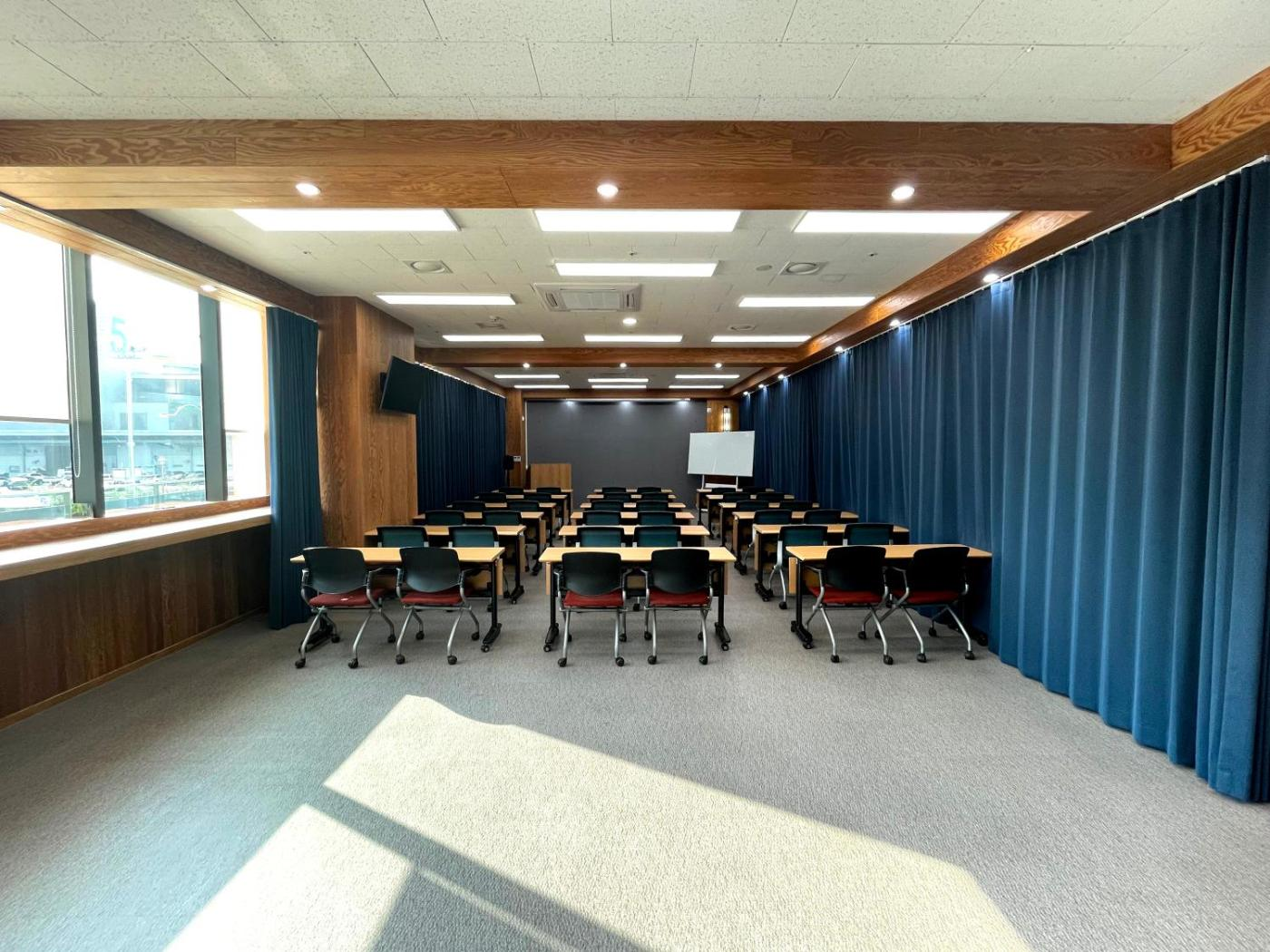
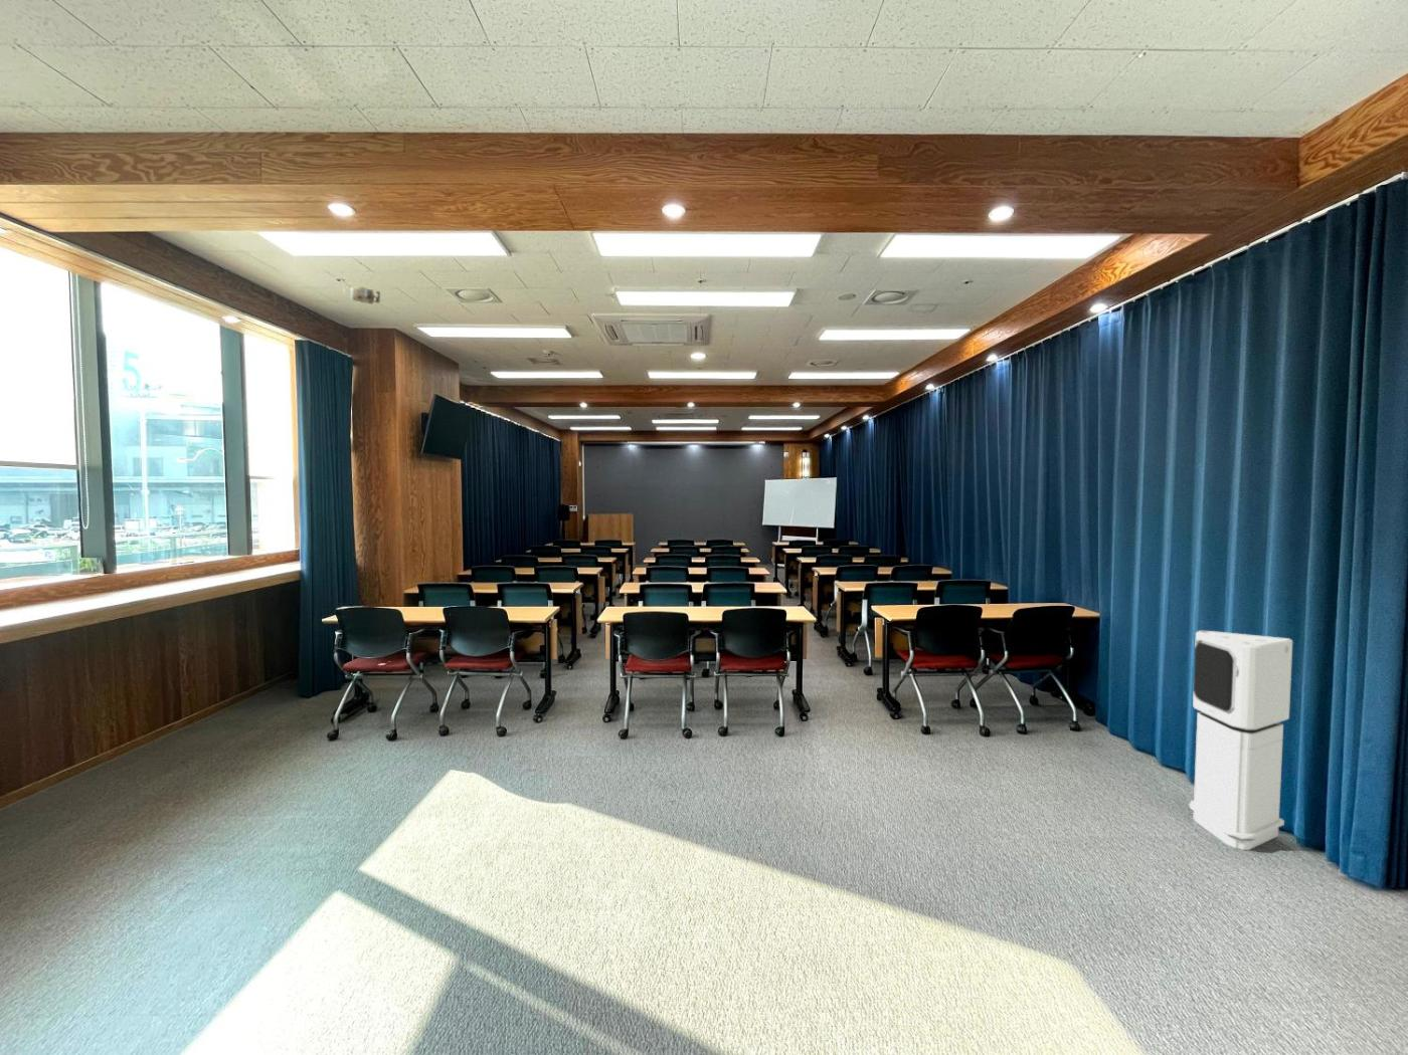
+ air purifier [1187,629,1294,851]
+ projector [341,285,381,306]
